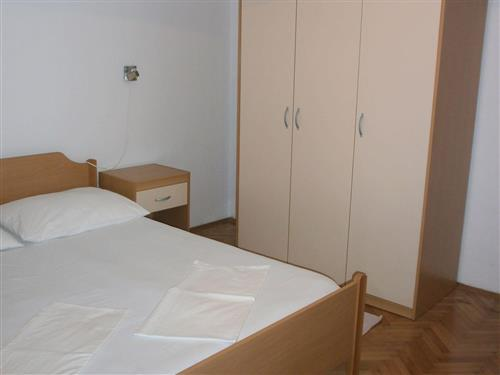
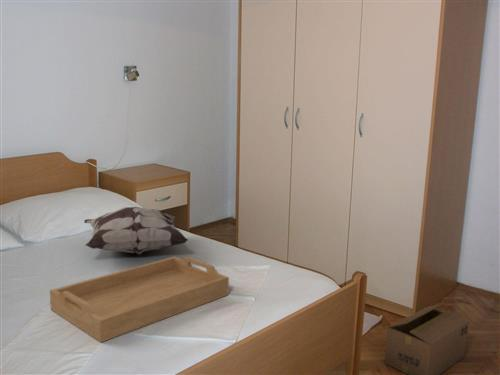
+ cardboard box [384,301,470,375]
+ decorative pillow [83,206,189,256]
+ serving tray [49,255,230,343]
